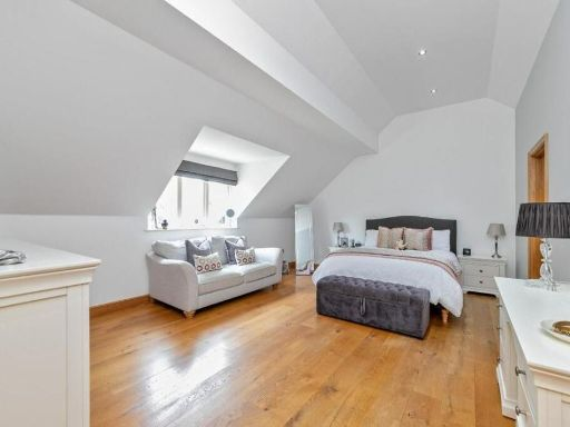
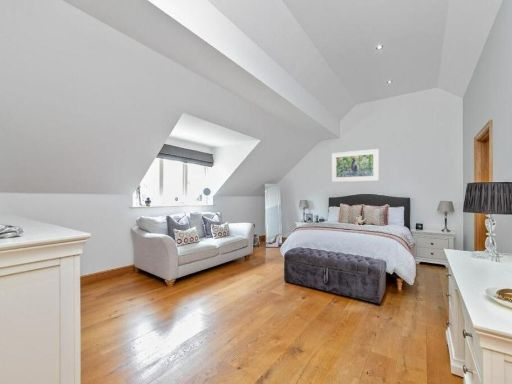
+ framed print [331,148,380,183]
